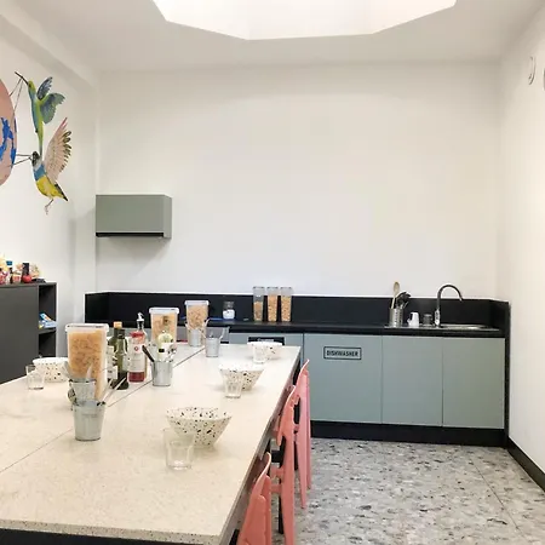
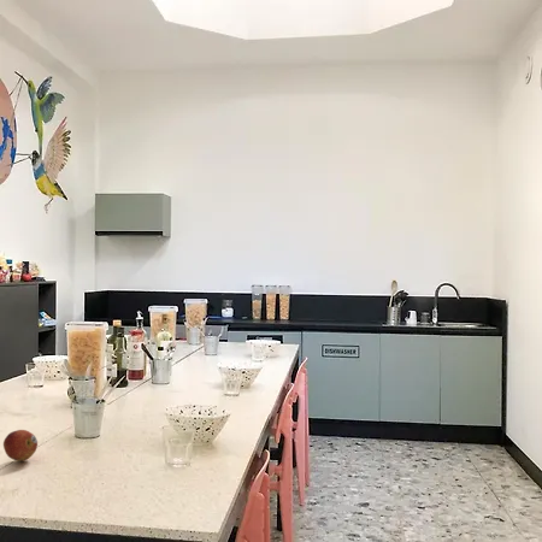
+ fruit [2,429,39,463]
